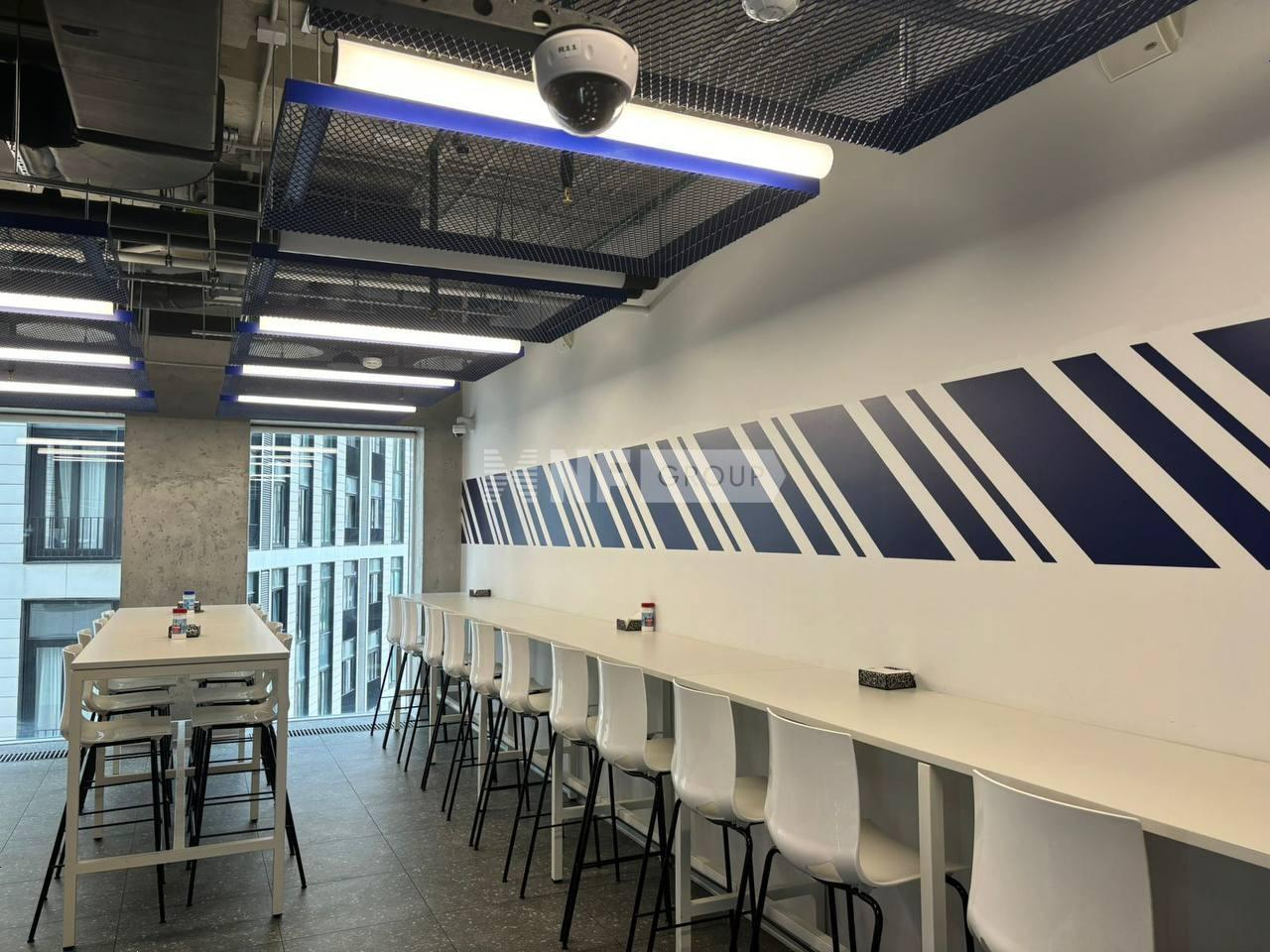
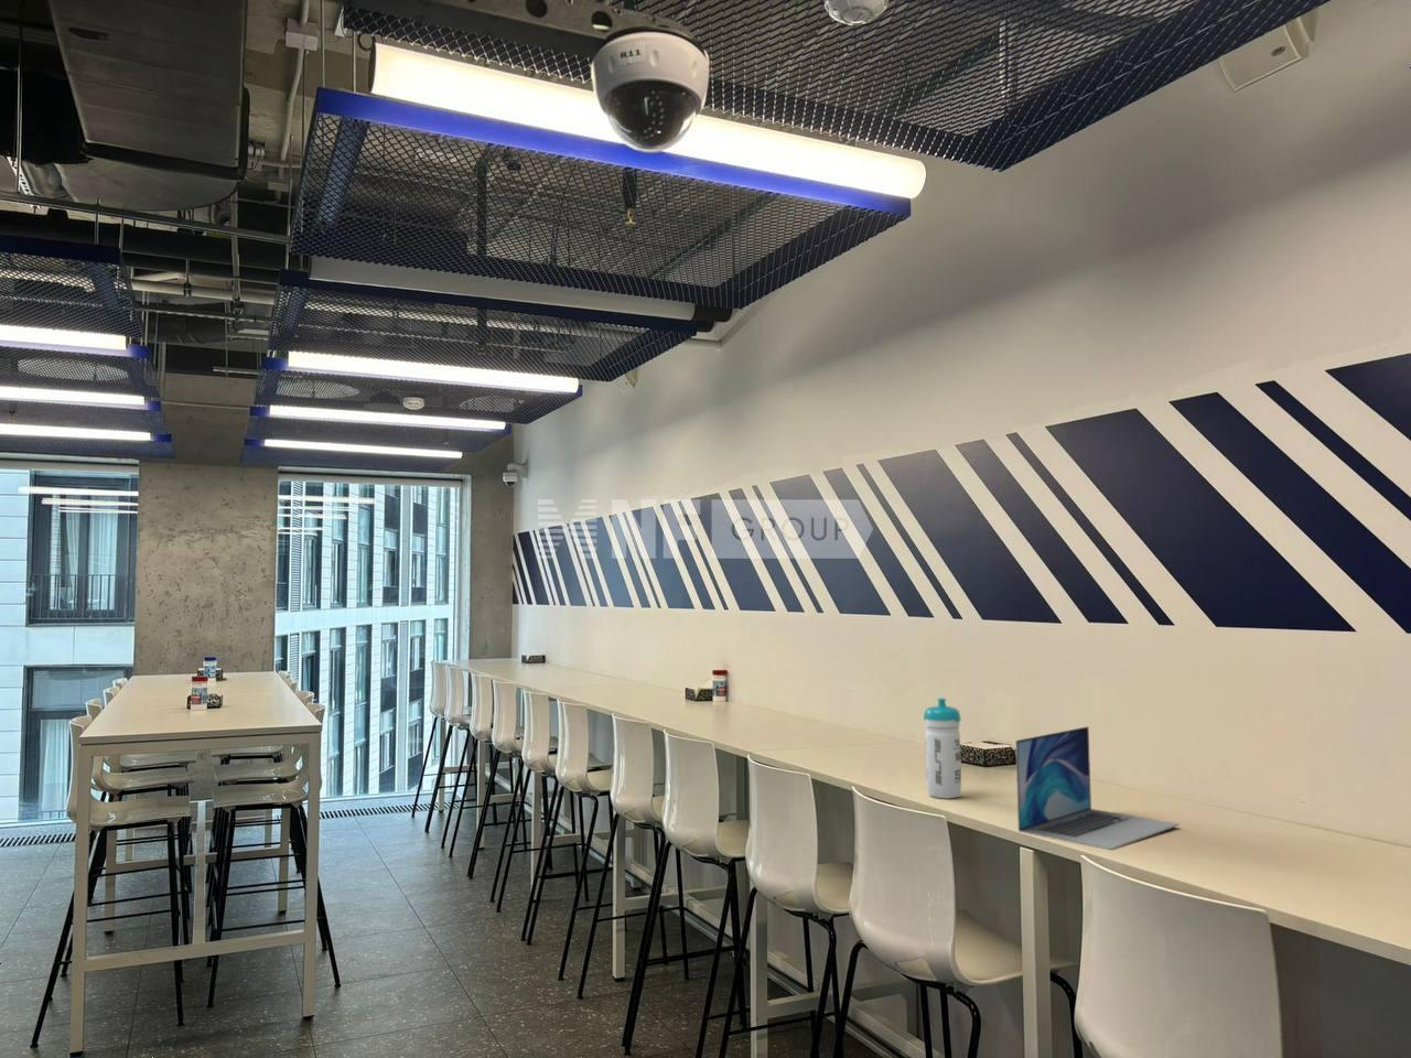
+ laptop [1014,726,1181,851]
+ water bottle [922,697,962,800]
